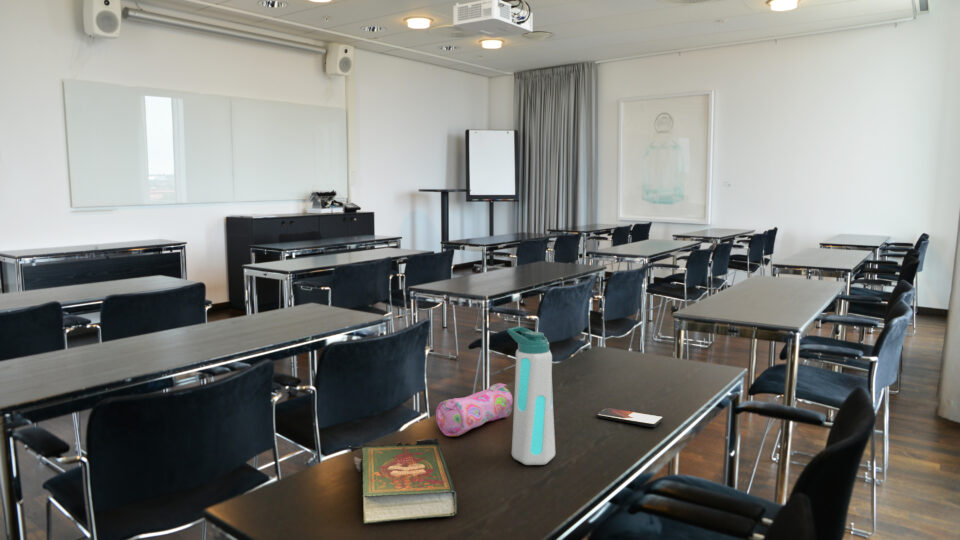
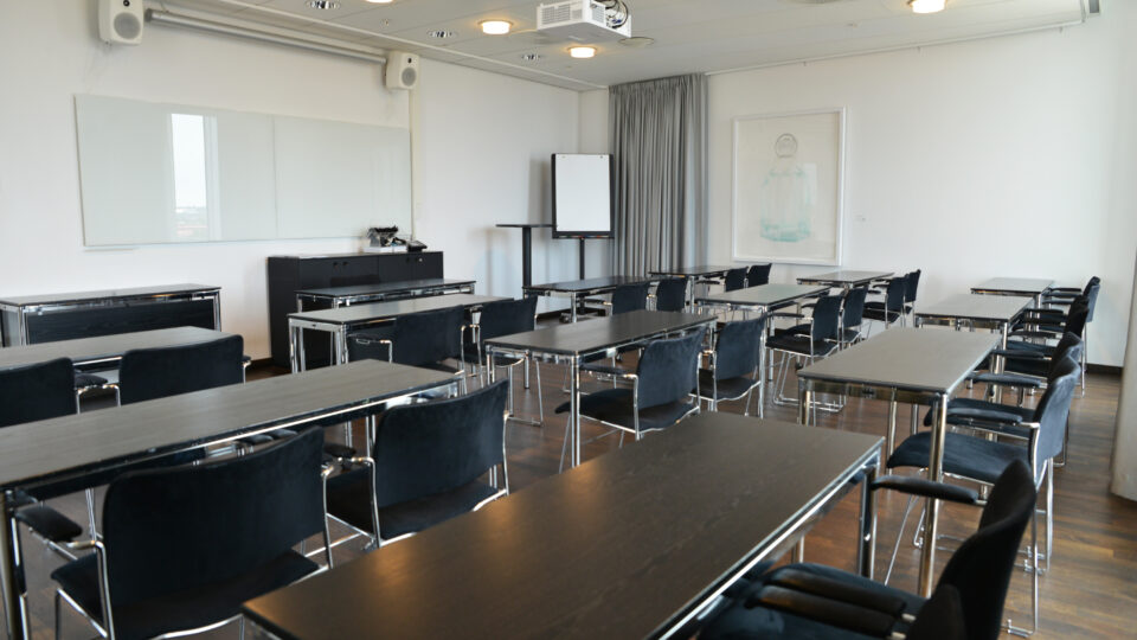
- pencil case [435,382,514,437]
- smartphone [596,407,664,428]
- water bottle [506,325,556,466]
- book [349,437,458,525]
